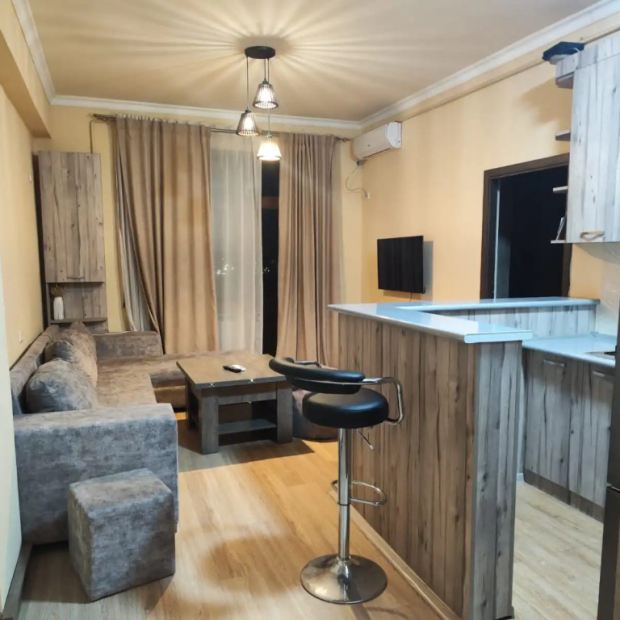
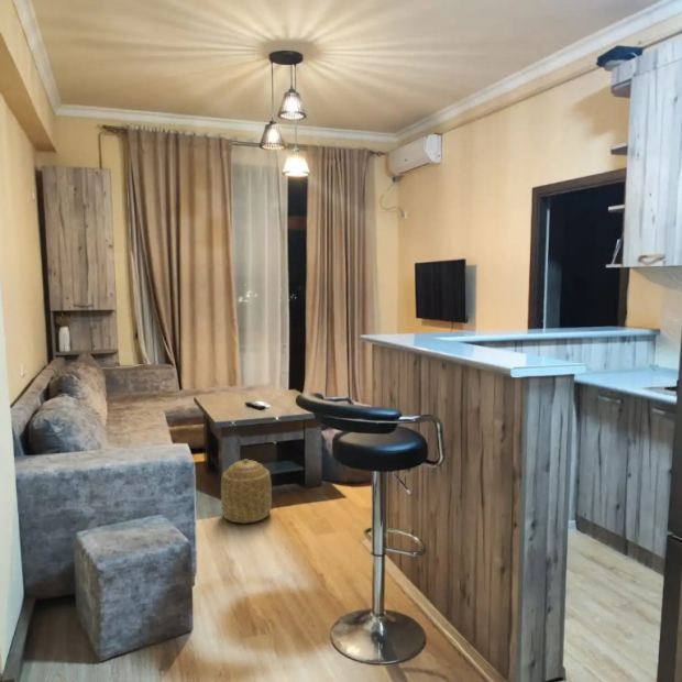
+ basket [220,458,273,525]
